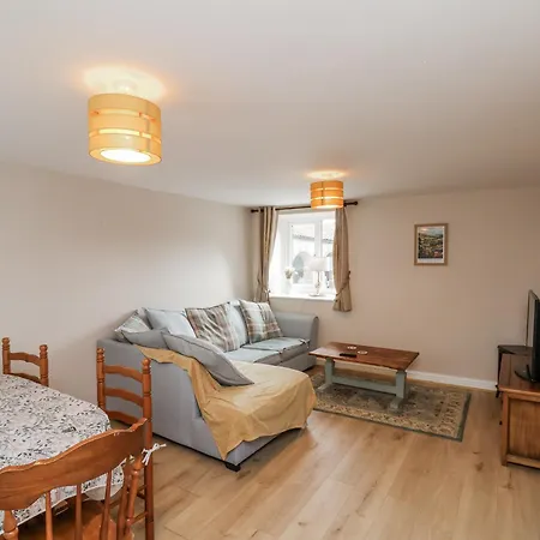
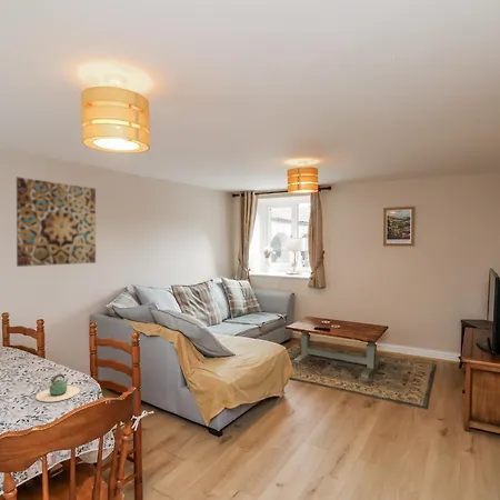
+ wall art [16,176,97,268]
+ teapot [34,373,81,403]
